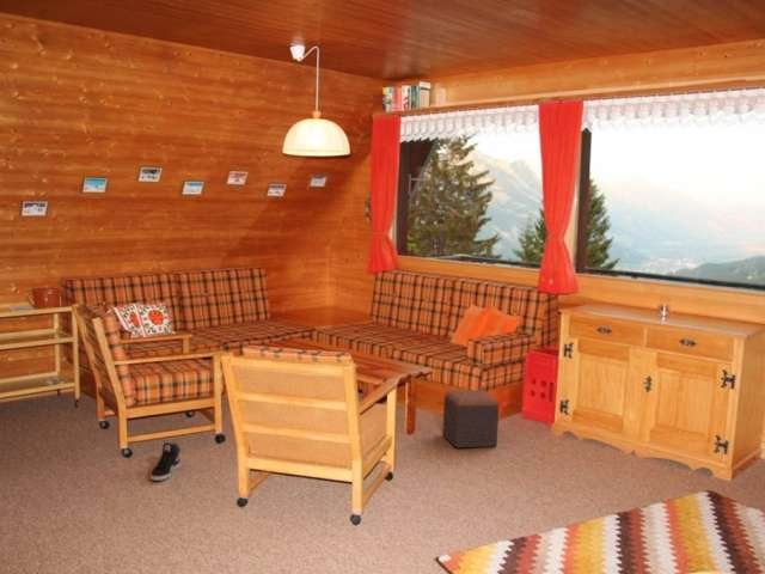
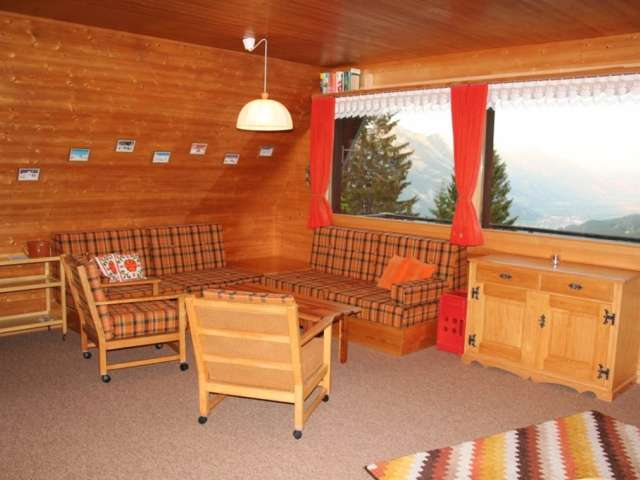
- footstool [441,389,500,450]
- sneaker [149,441,182,482]
